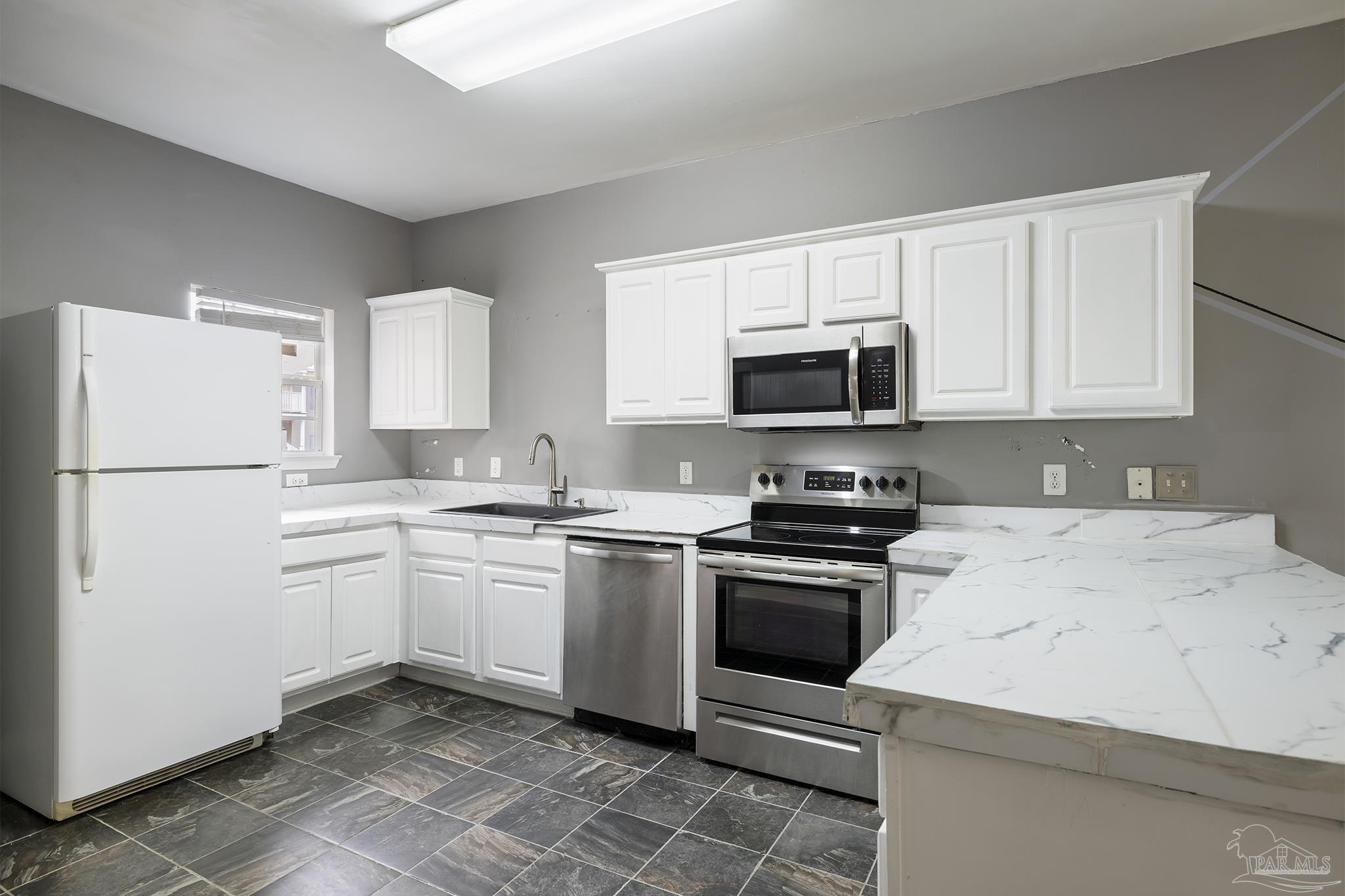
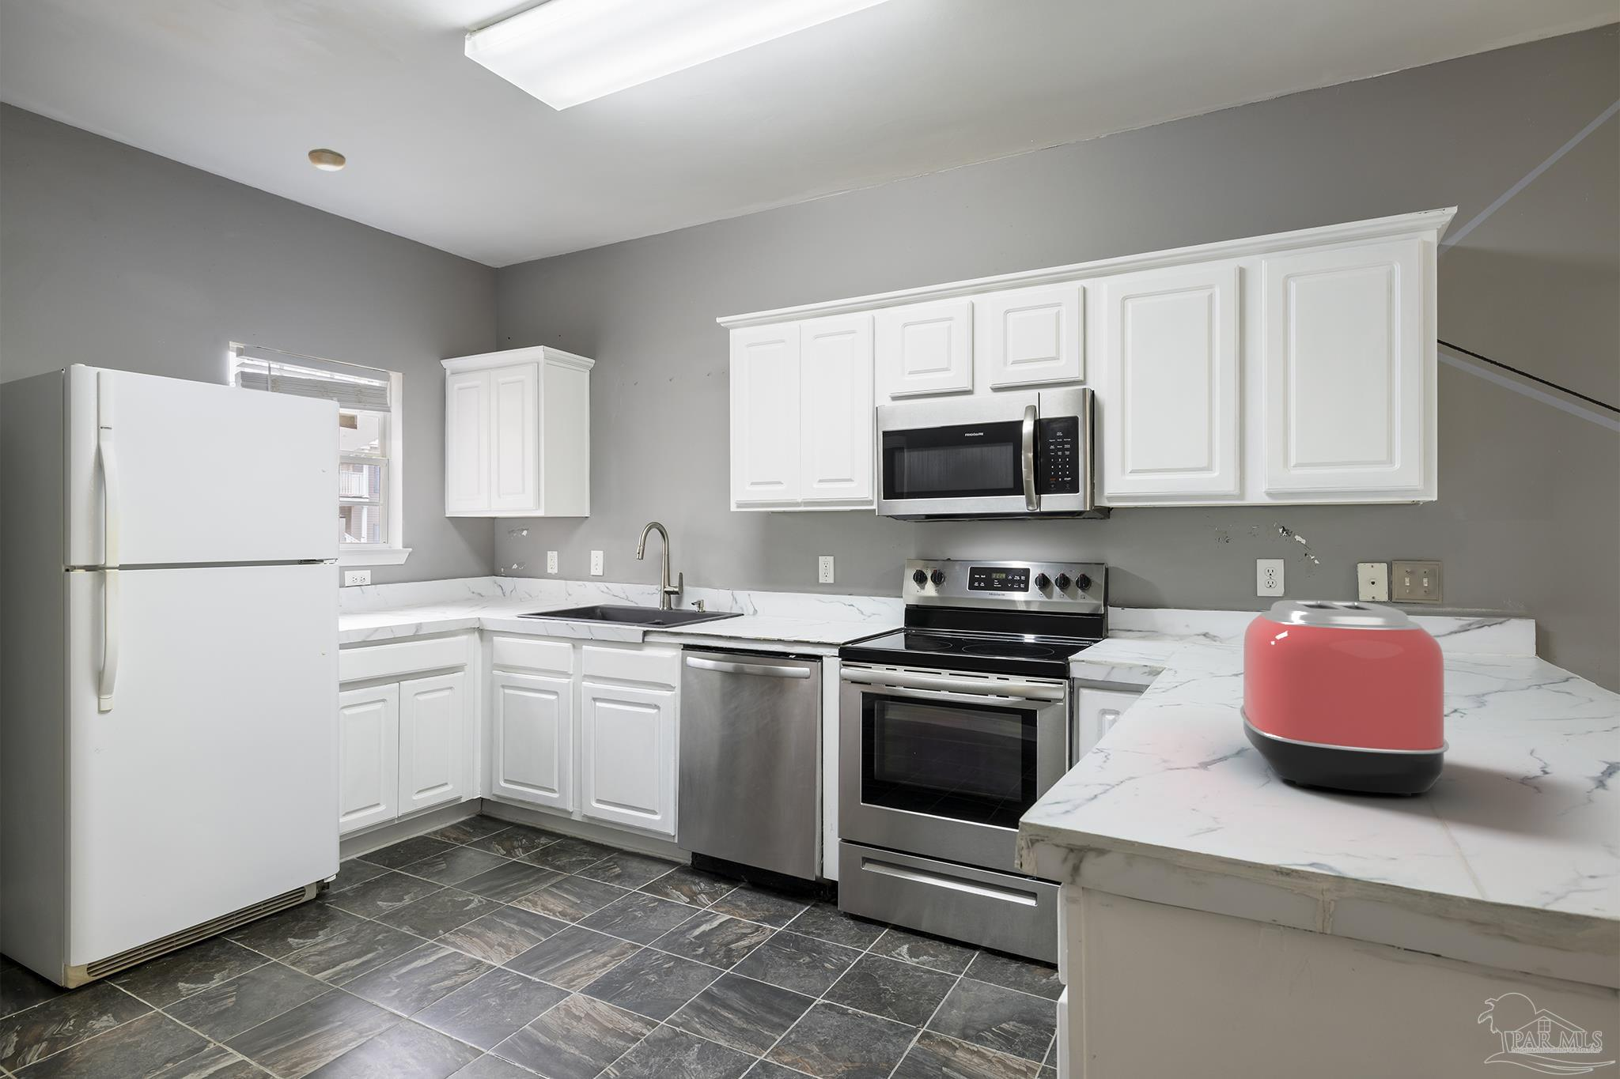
+ toaster [1239,600,1450,797]
+ smoke detector [307,148,347,171]
